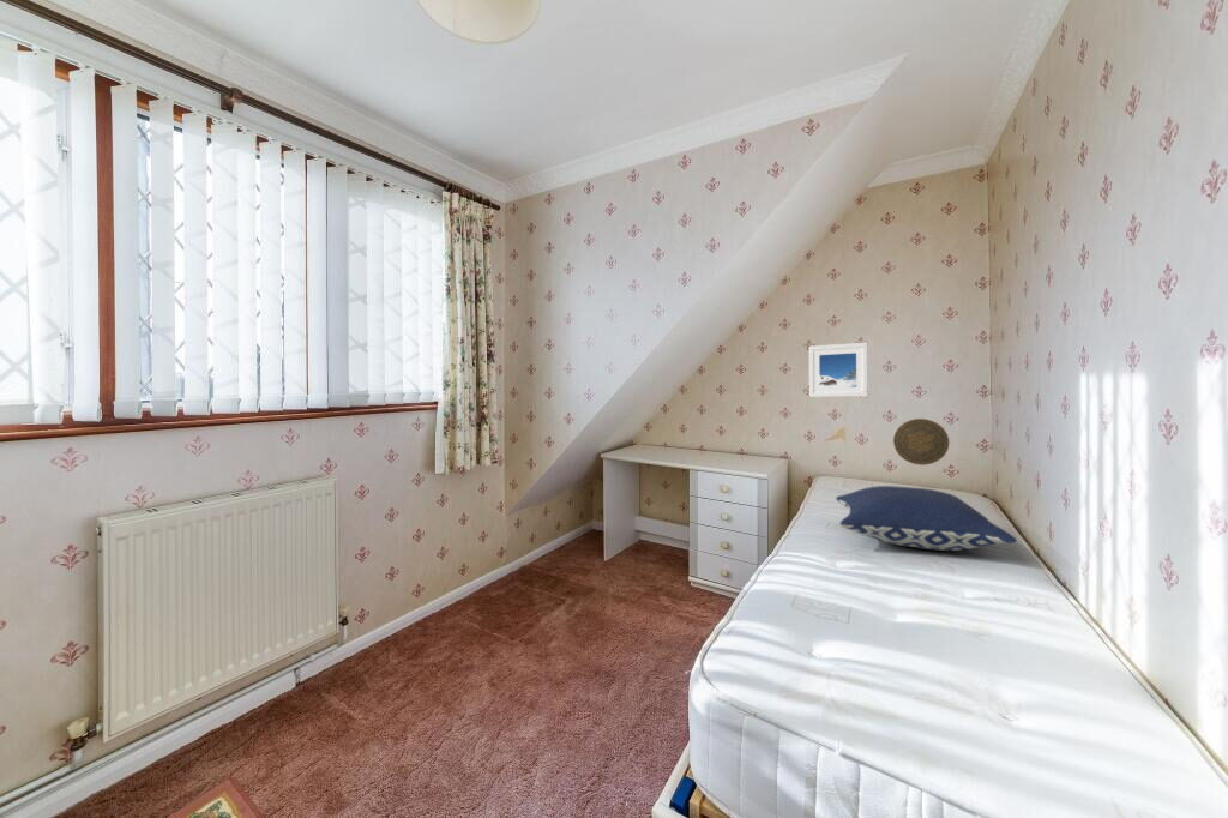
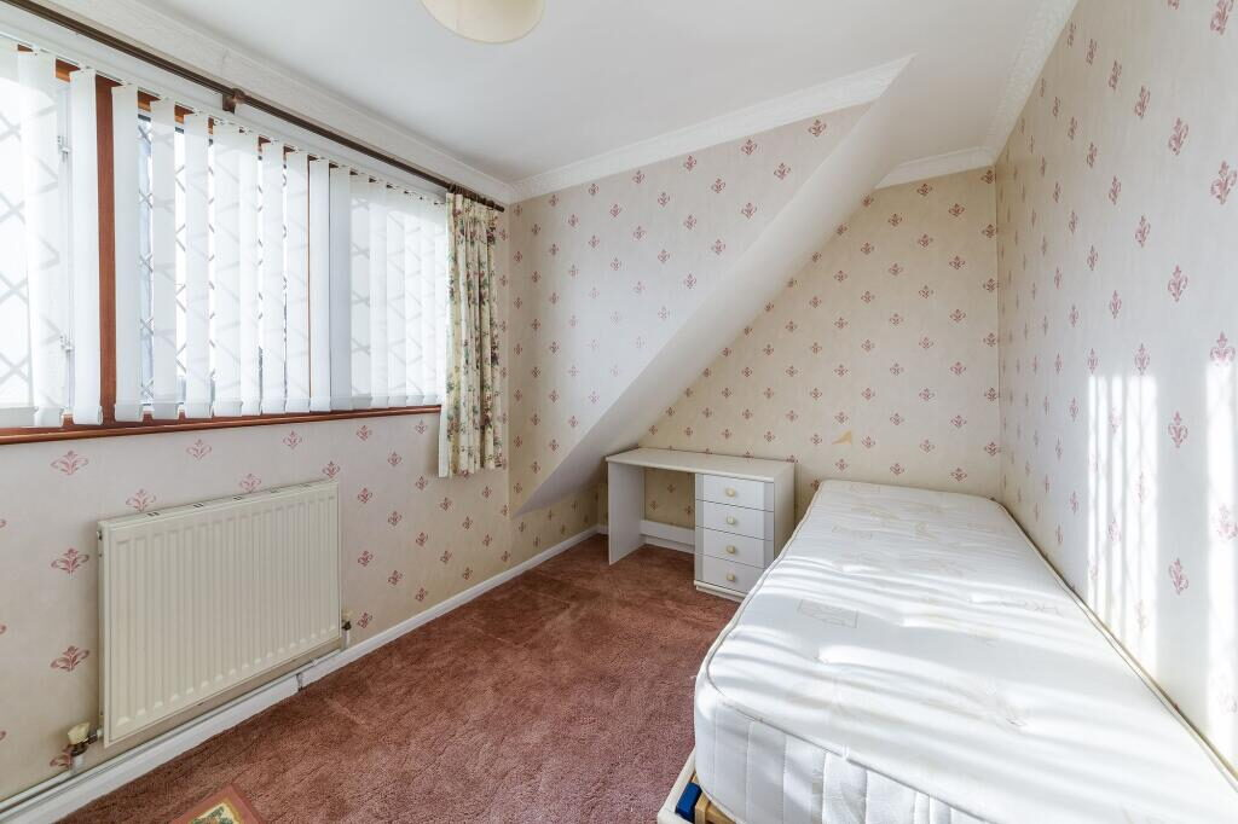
- pillow [835,485,1018,552]
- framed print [808,342,869,398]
- decorative plate [892,417,950,467]
